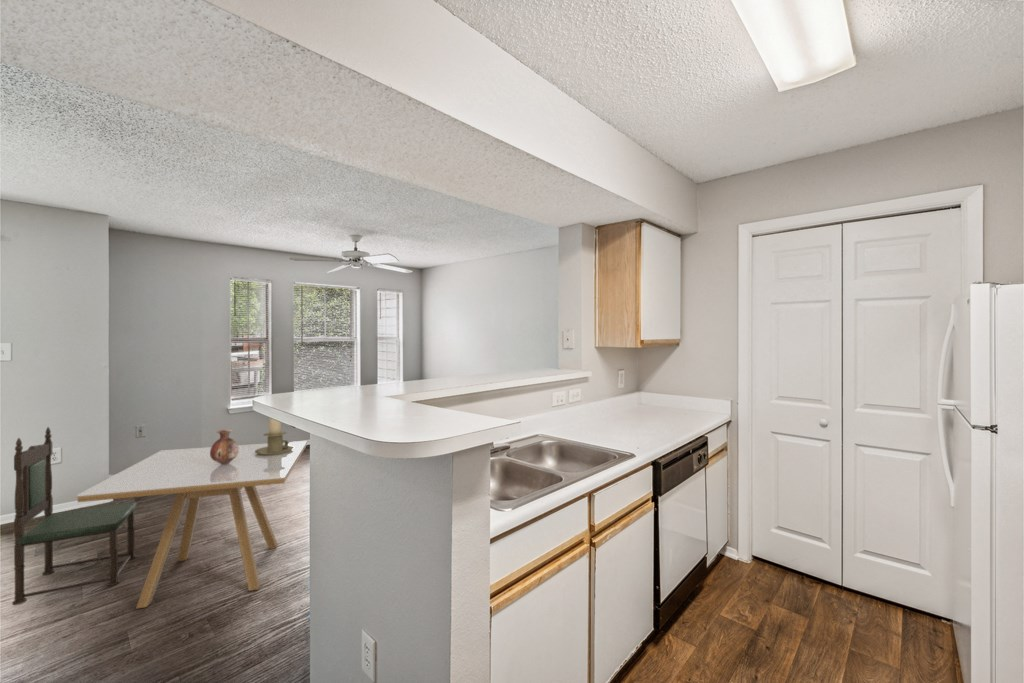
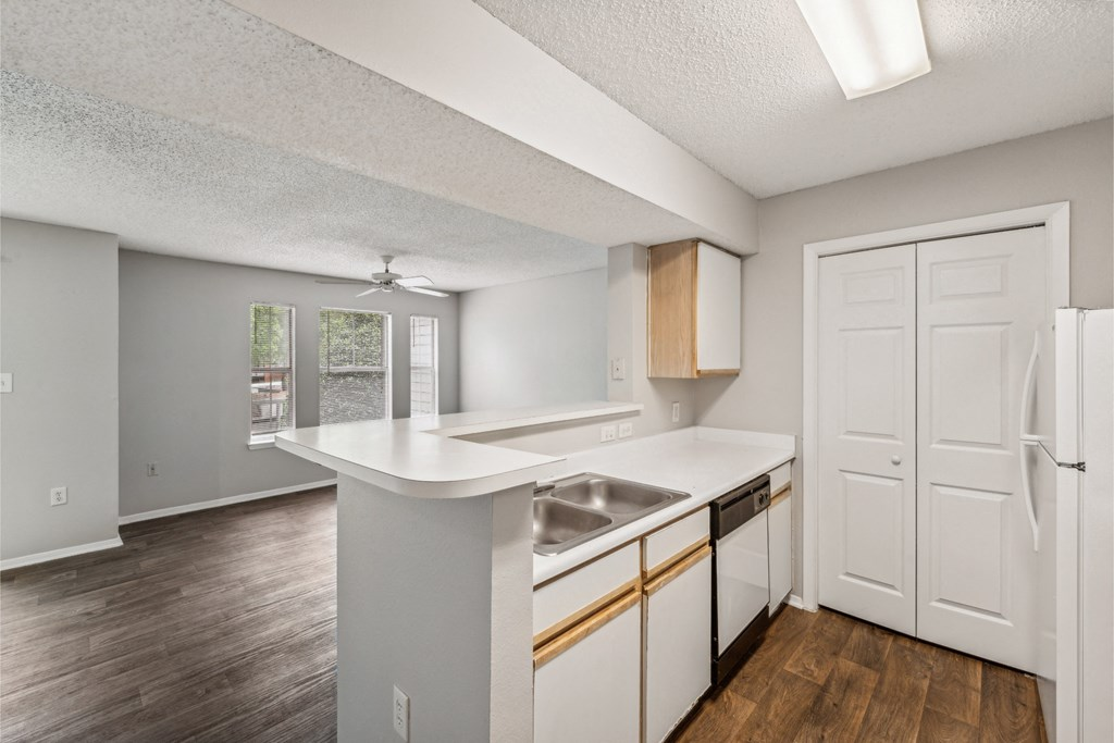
- dining chair [11,426,138,606]
- vase [210,429,239,465]
- candle holder [255,417,295,455]
- dining table [77,440,307,610]
